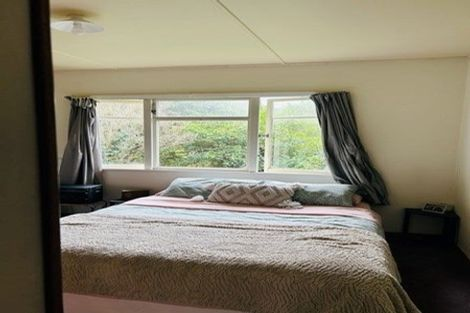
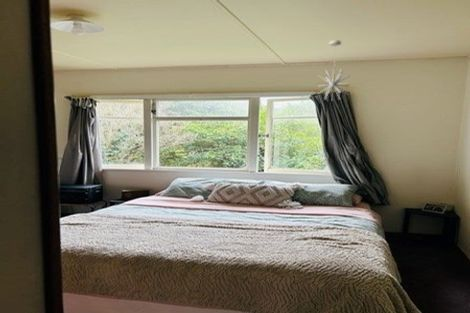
+ pendant light [316,40,351,102]
